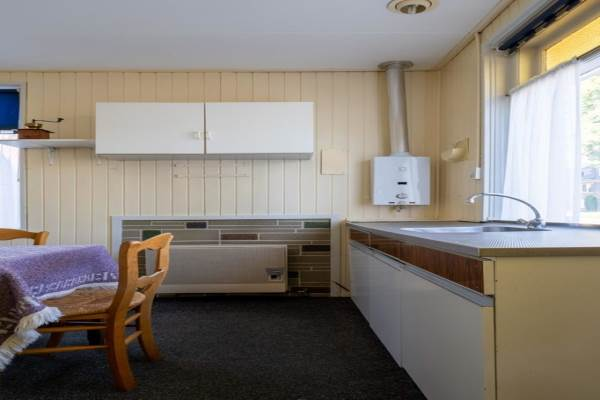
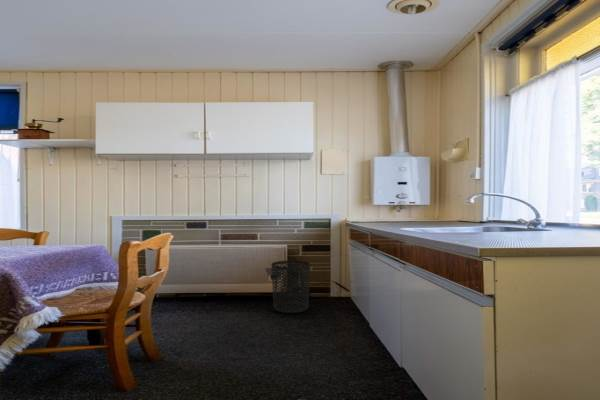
+ waste bin [270,260,311,314]
